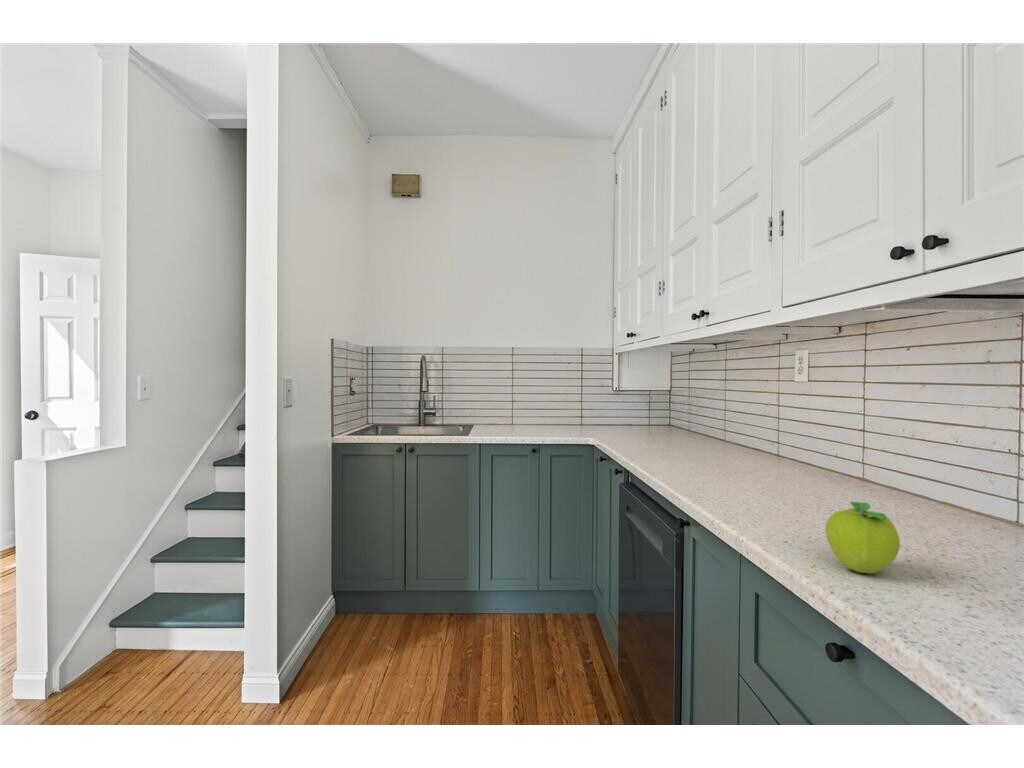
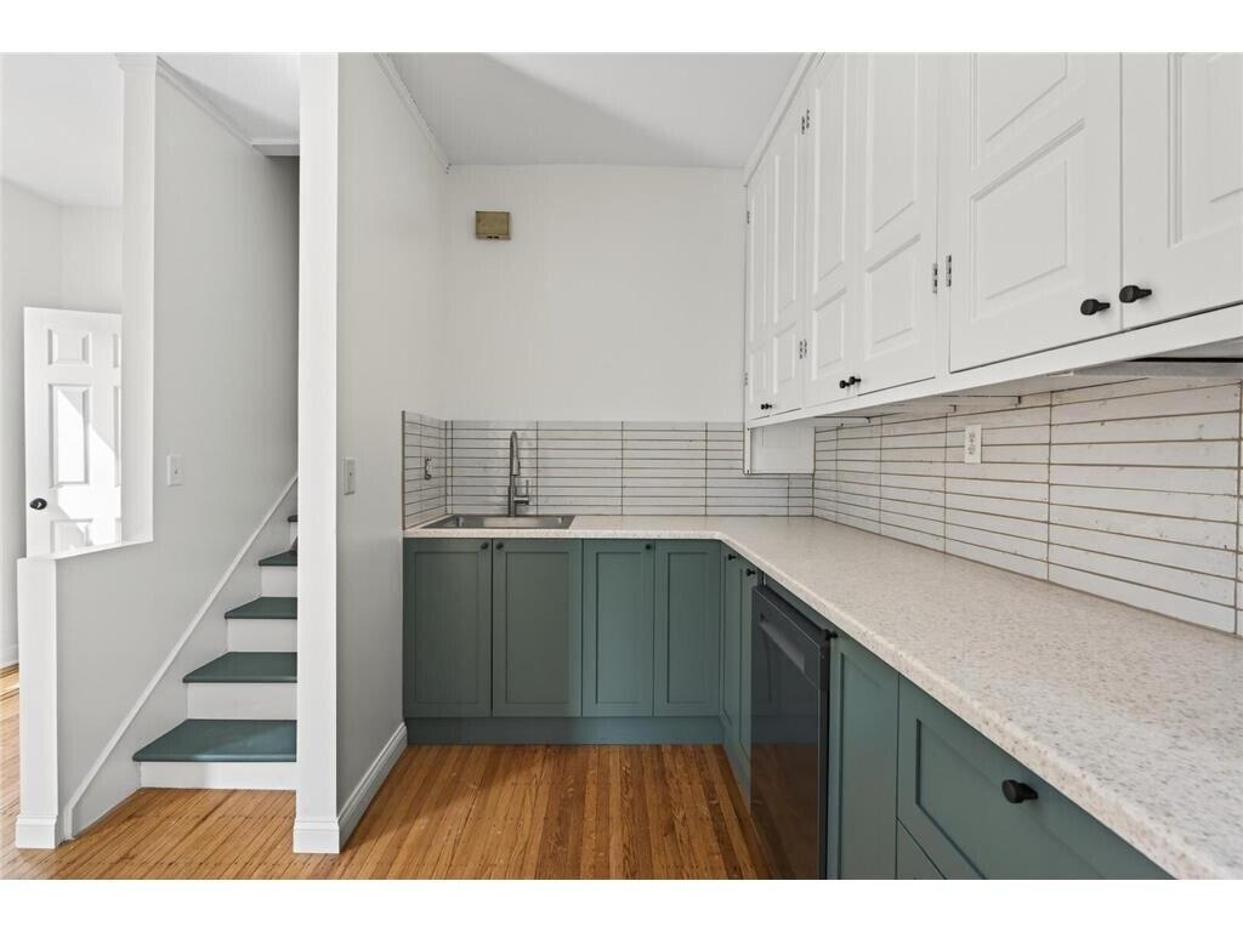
- fruit [824,501,901,575]
